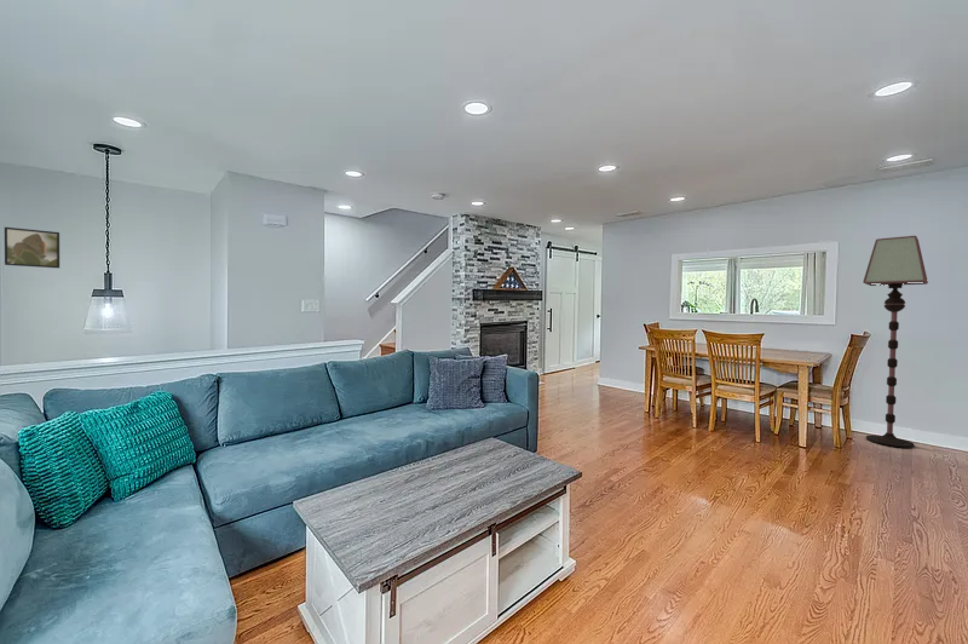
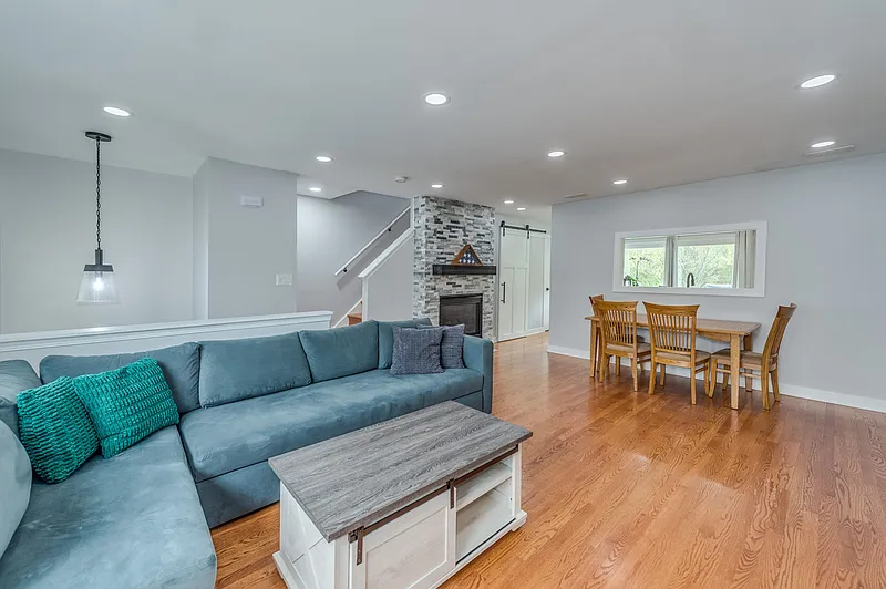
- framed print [4,226,60,269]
- floor lamp [863,235,929,449]
